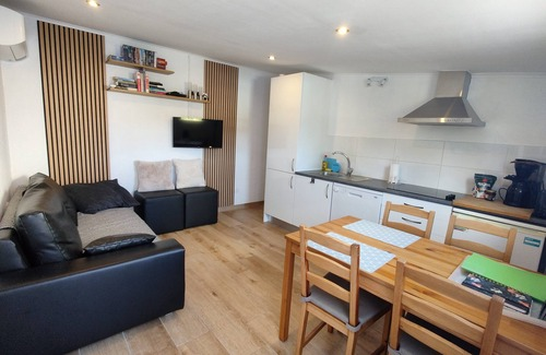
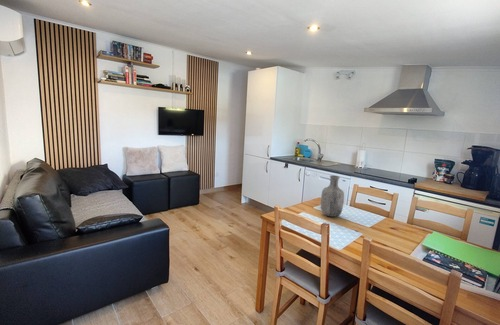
+ vase [320,175,345,218]
